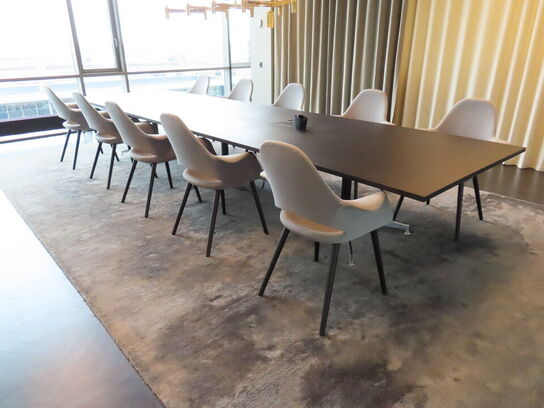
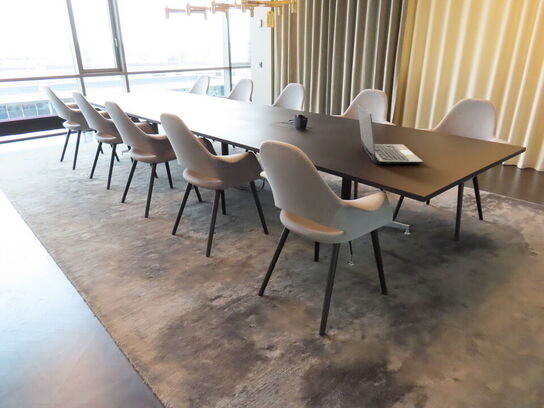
+ laptop computer [357,102,424,165]
